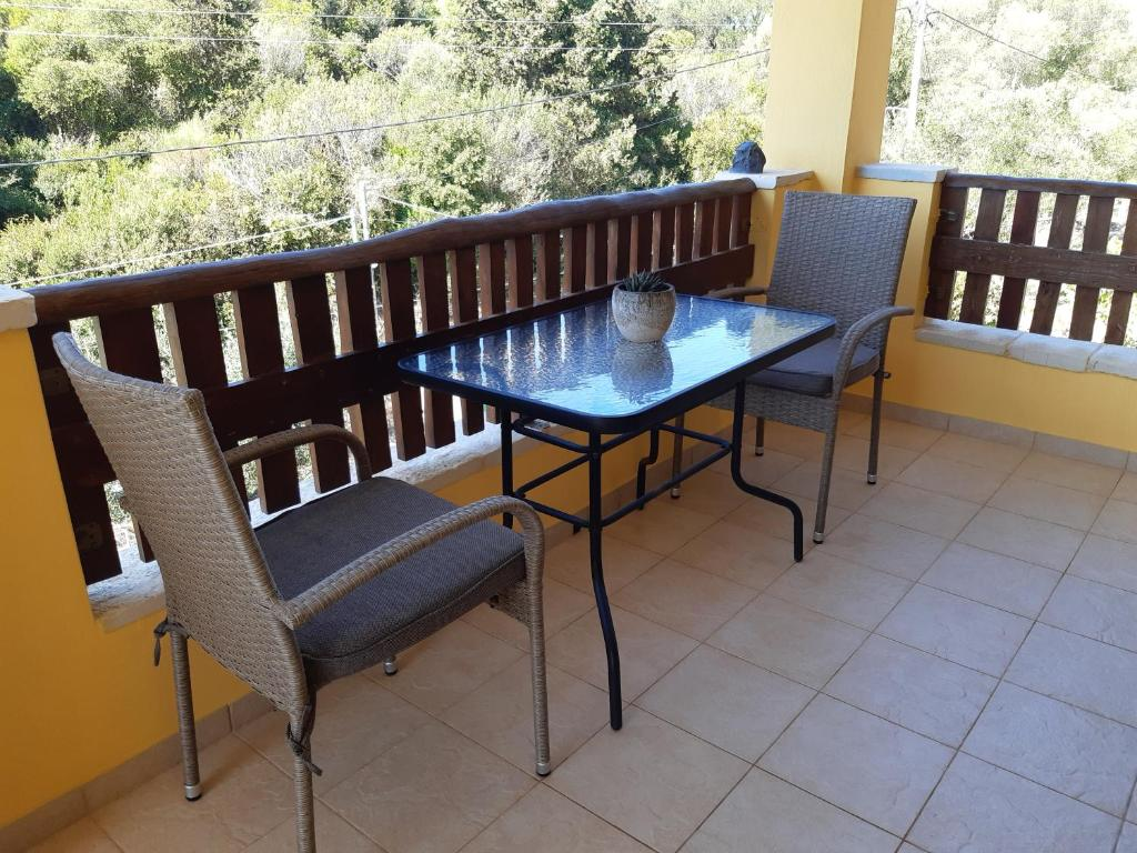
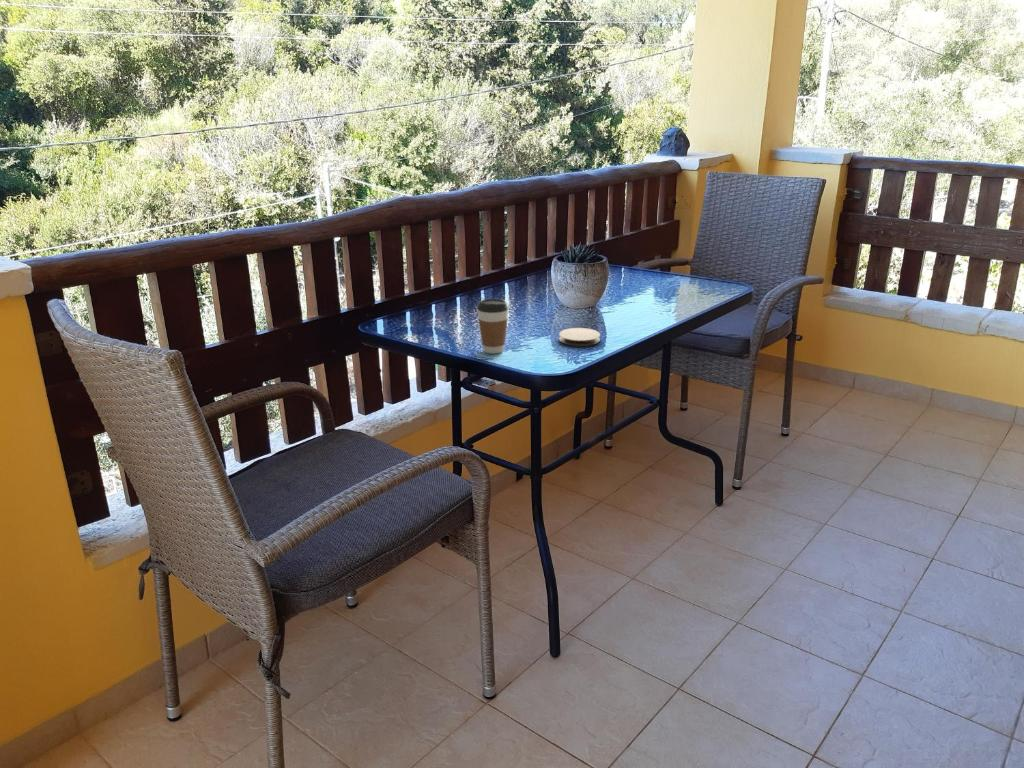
+ coaster [558,327,601,347]
+ coffee cup [476,298,510,355]
